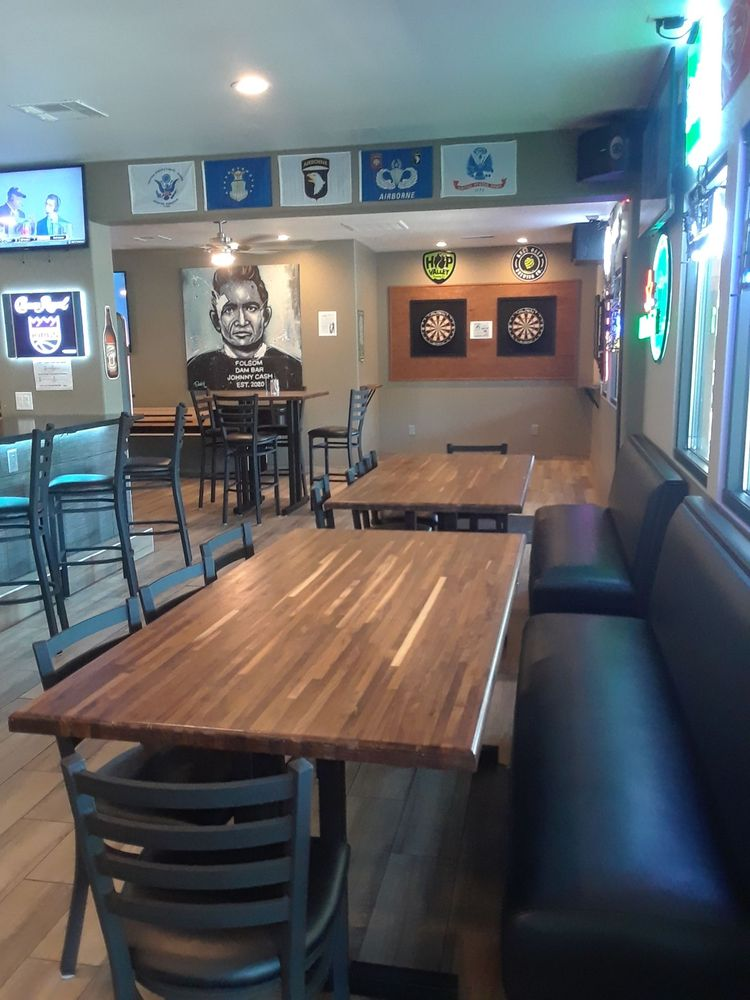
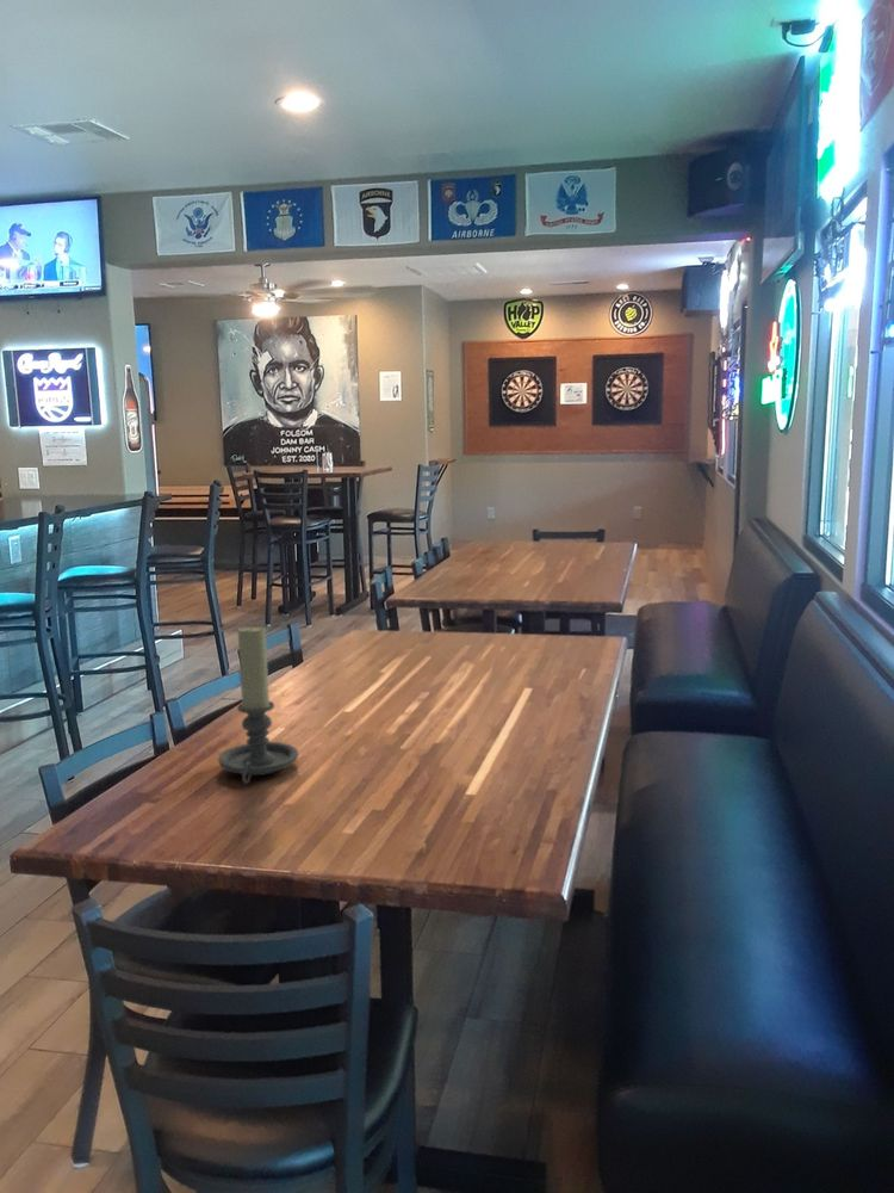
+ candle holder [217,624,299,786]
